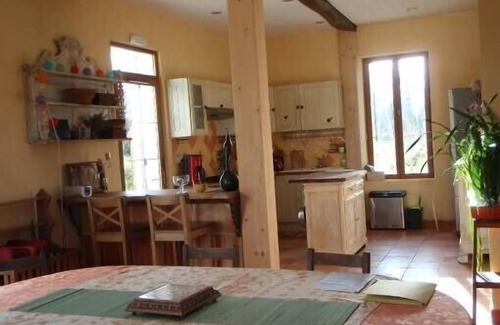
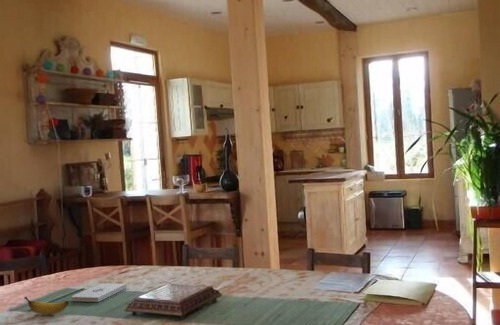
+ banana [23,296,70,315]
+ notepad [71,282,128,303]
